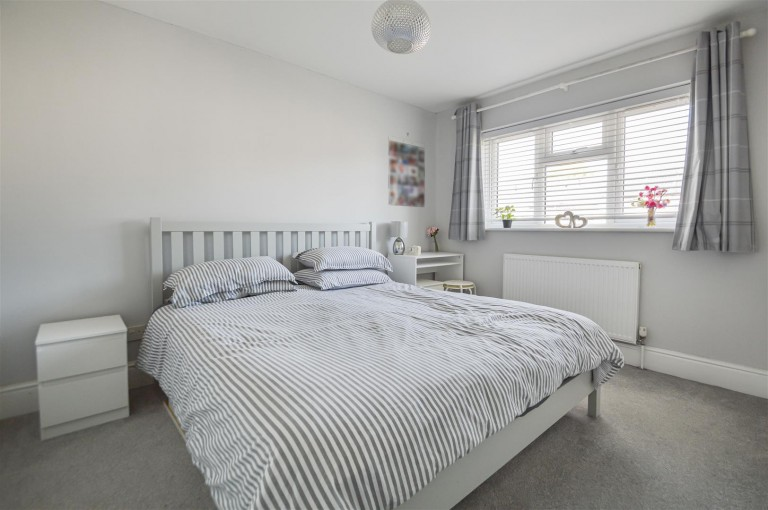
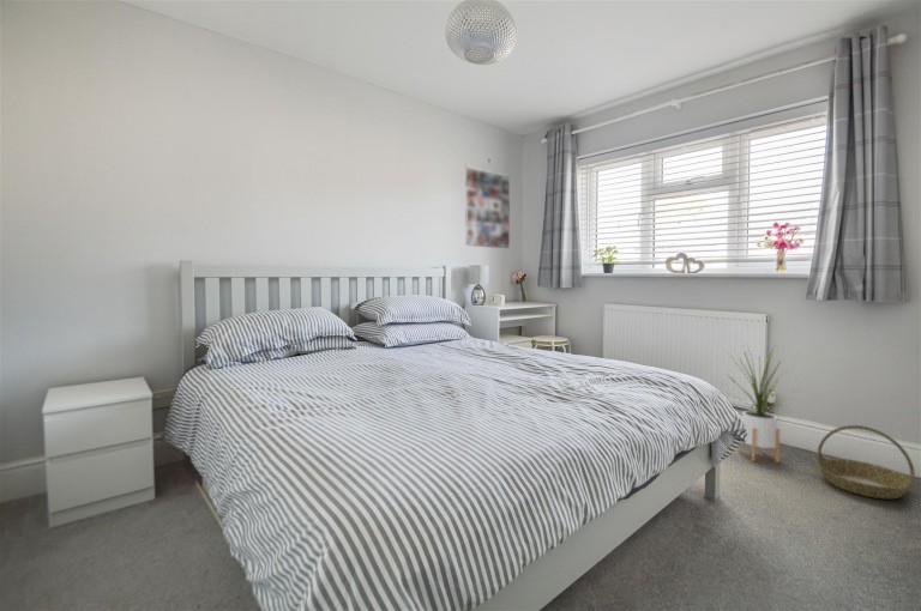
+ basket [815,424,916,501]
+ house plant [724,344,800,464]
